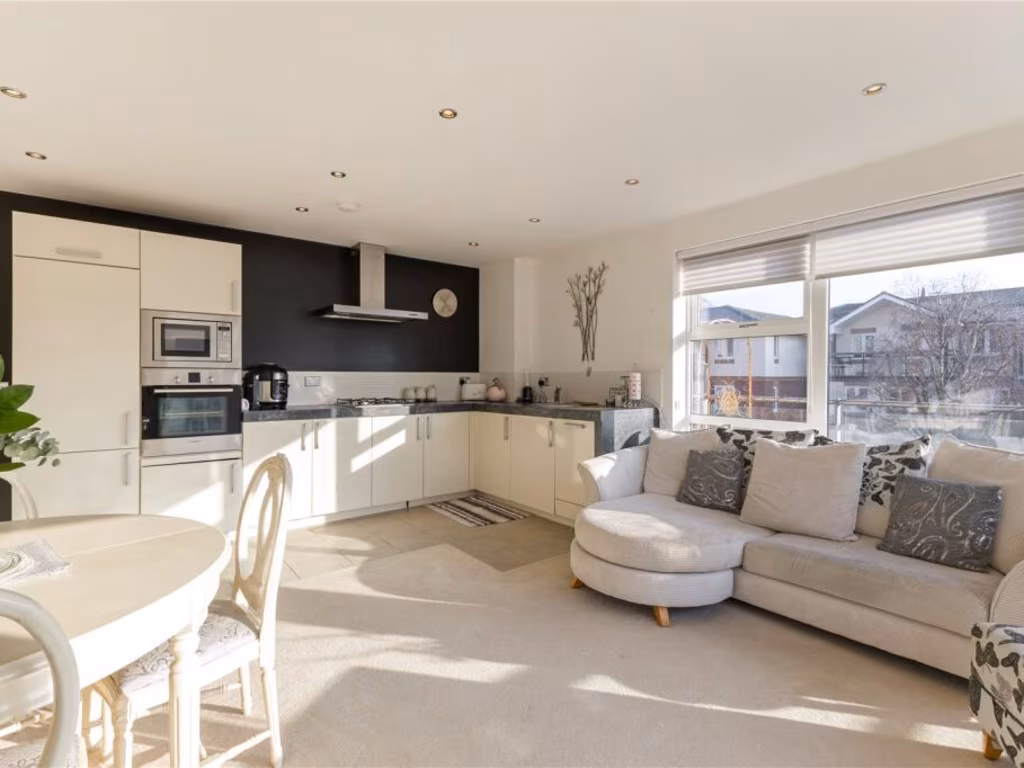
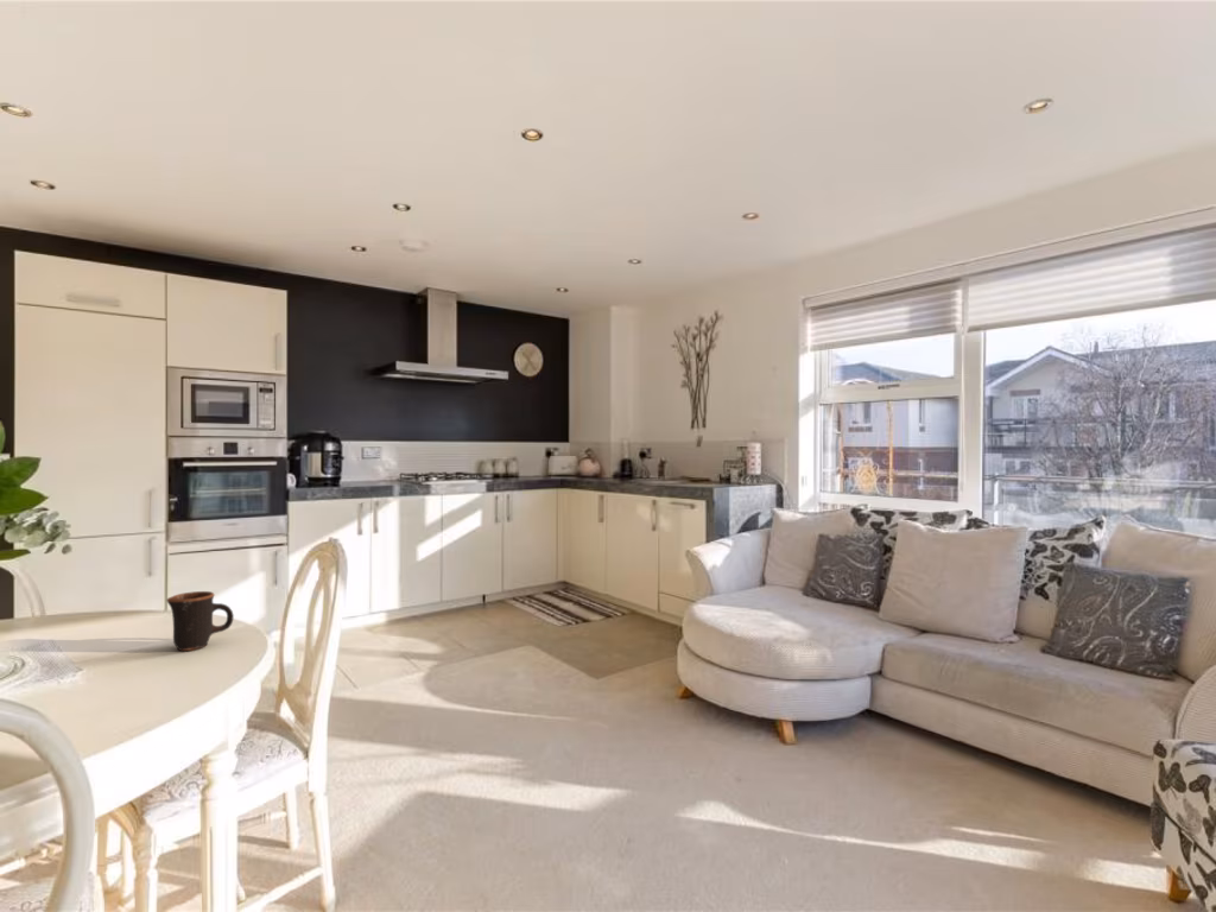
+ mug [165,590,235,652]
